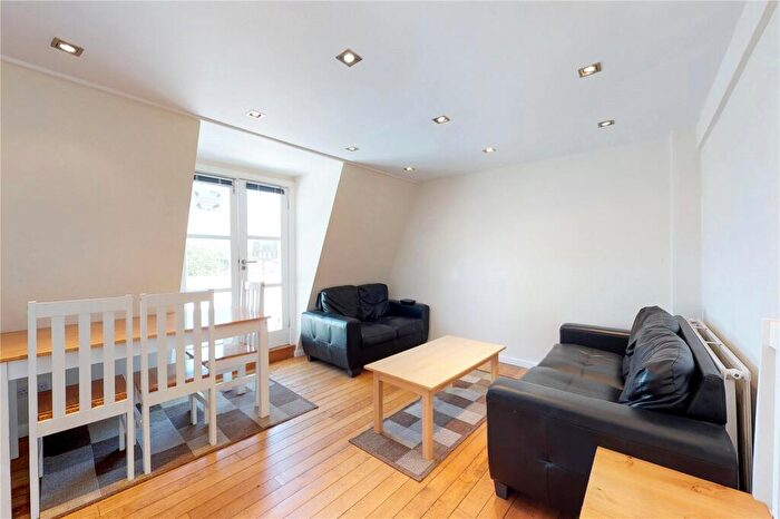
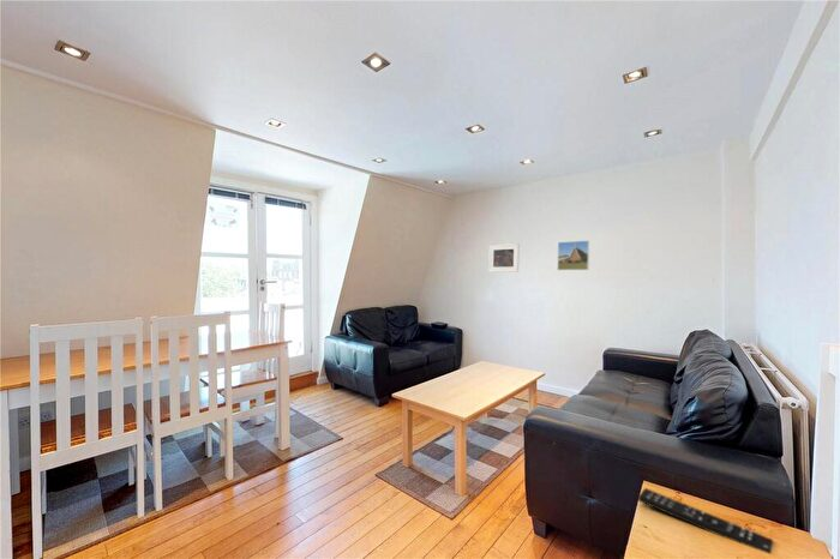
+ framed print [557,240,590,271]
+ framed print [487,242,521,274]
+ remote control [637,487,774,555]
